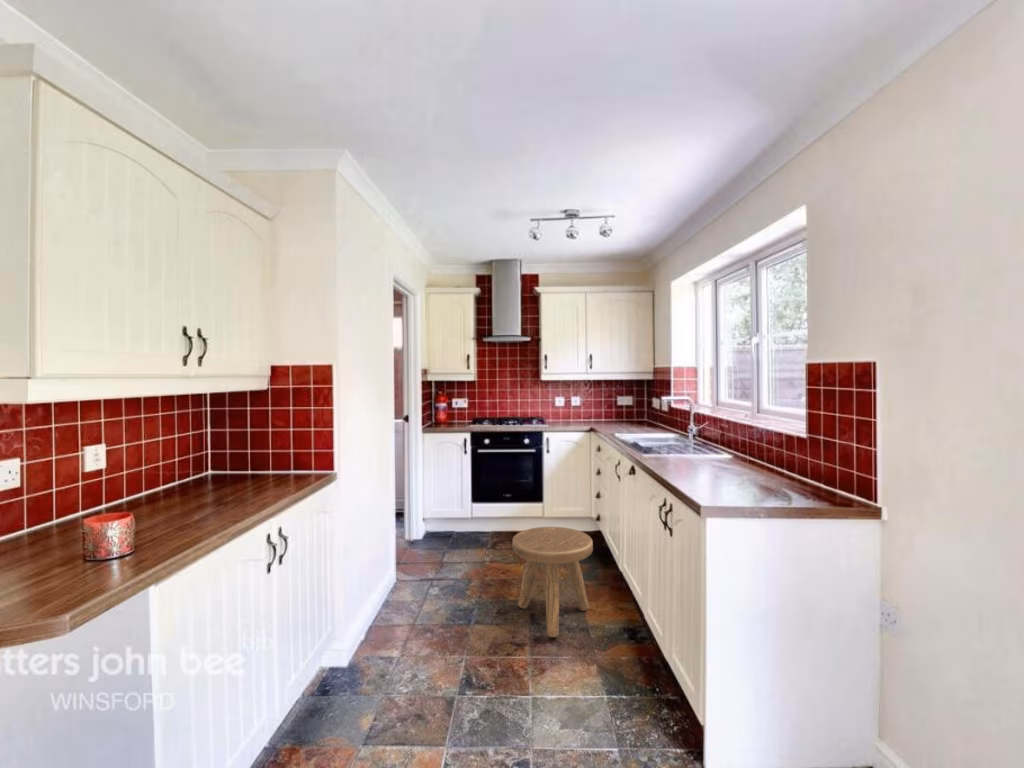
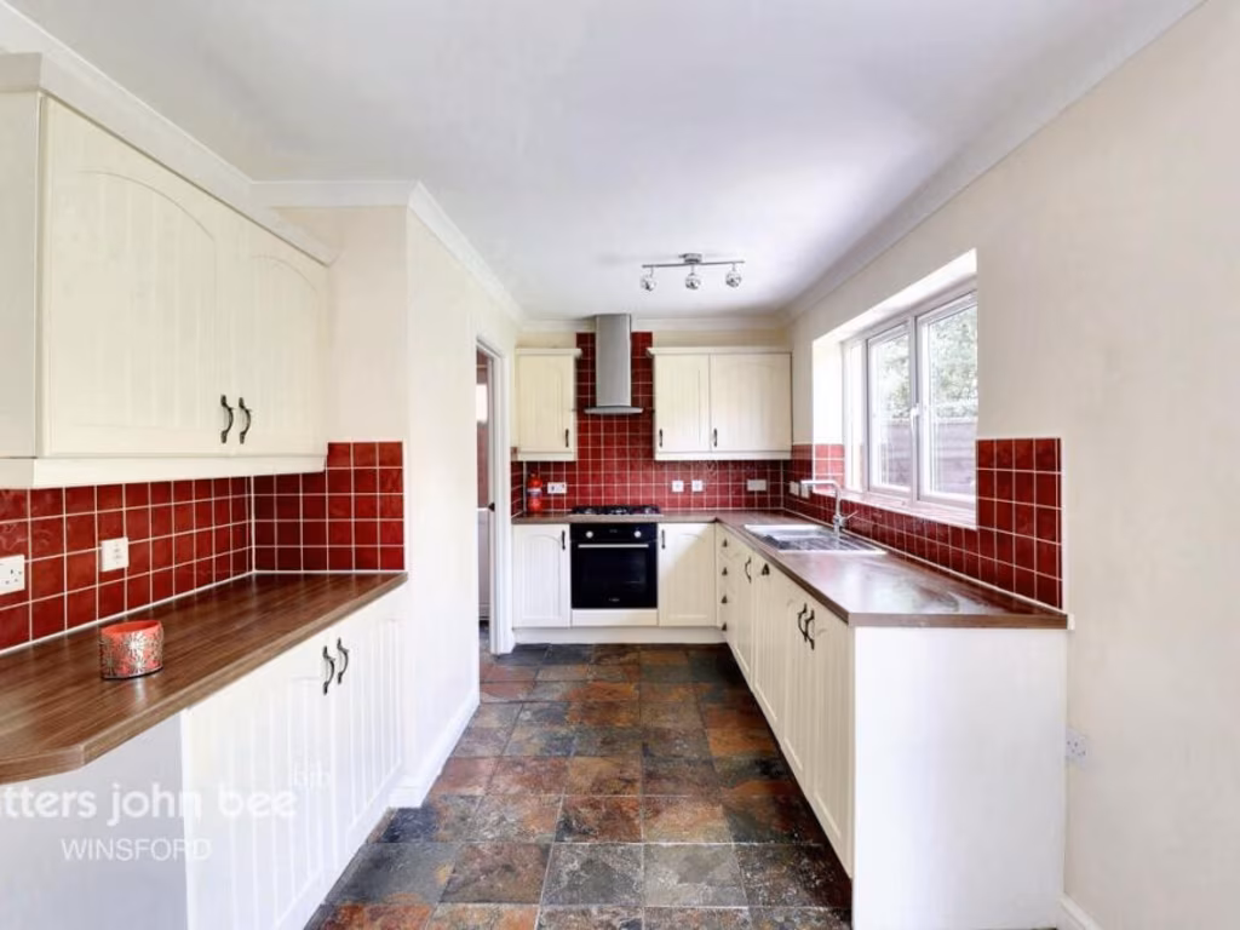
- stool [511,526,594,638]
